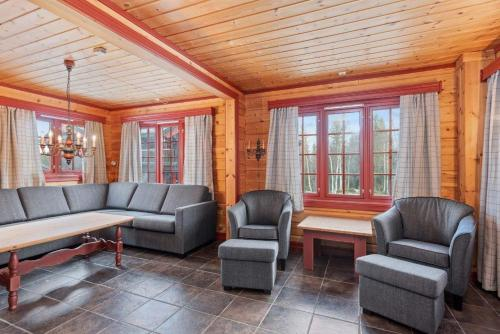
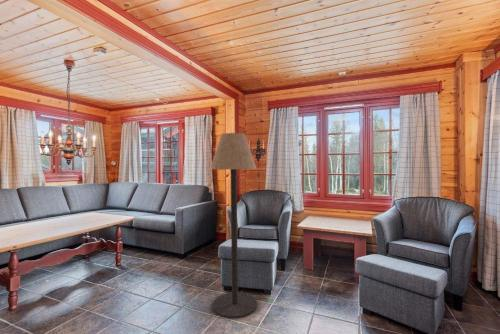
+ floor lamp [210,132,258,320]
